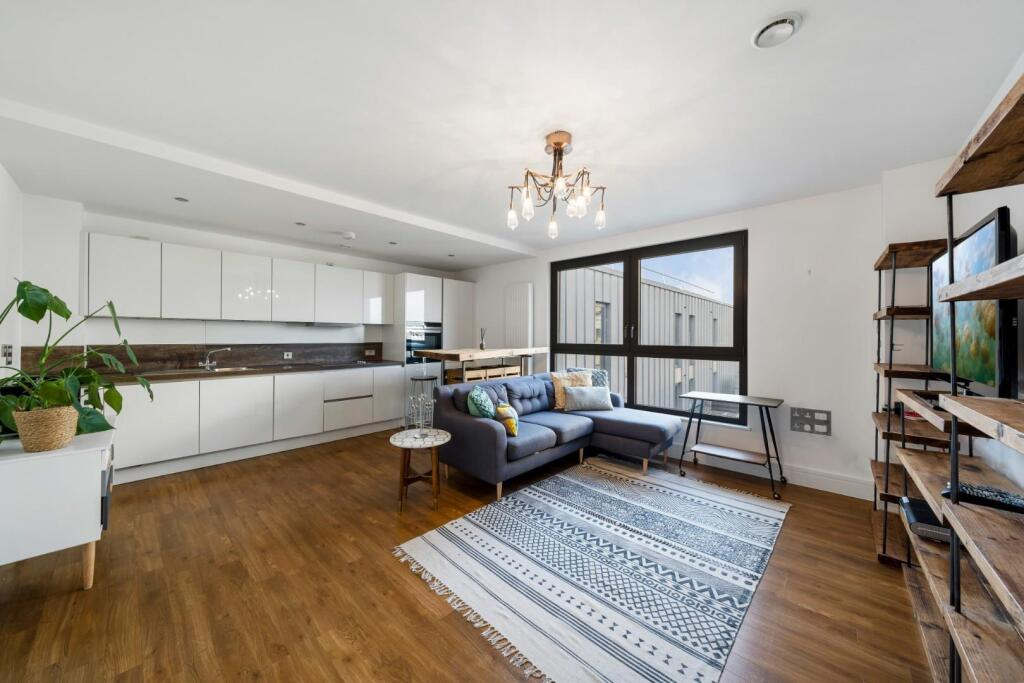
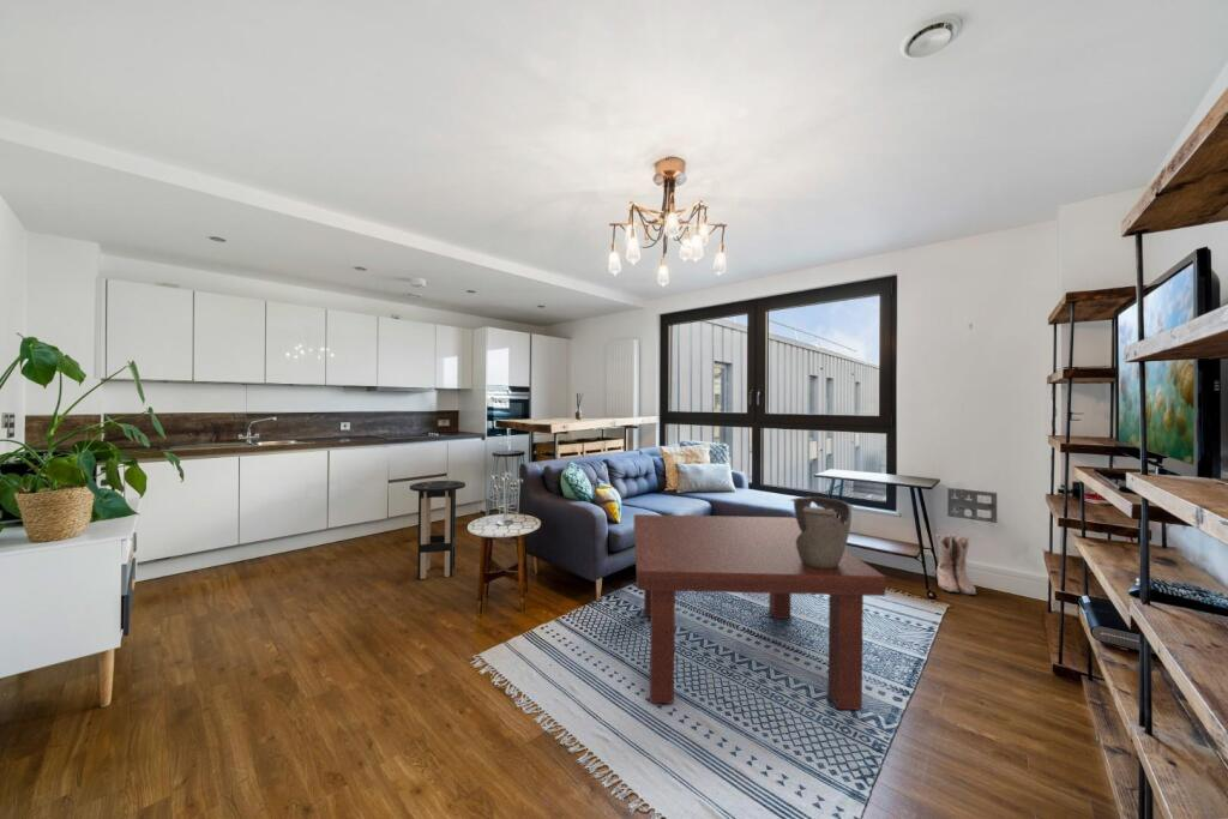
+ coffee table [633,513,886,711]
+ decorative bowl [789,495,855,568]
+ boots [934,532,977,596]
+ bar stool [409,480,466,580]
